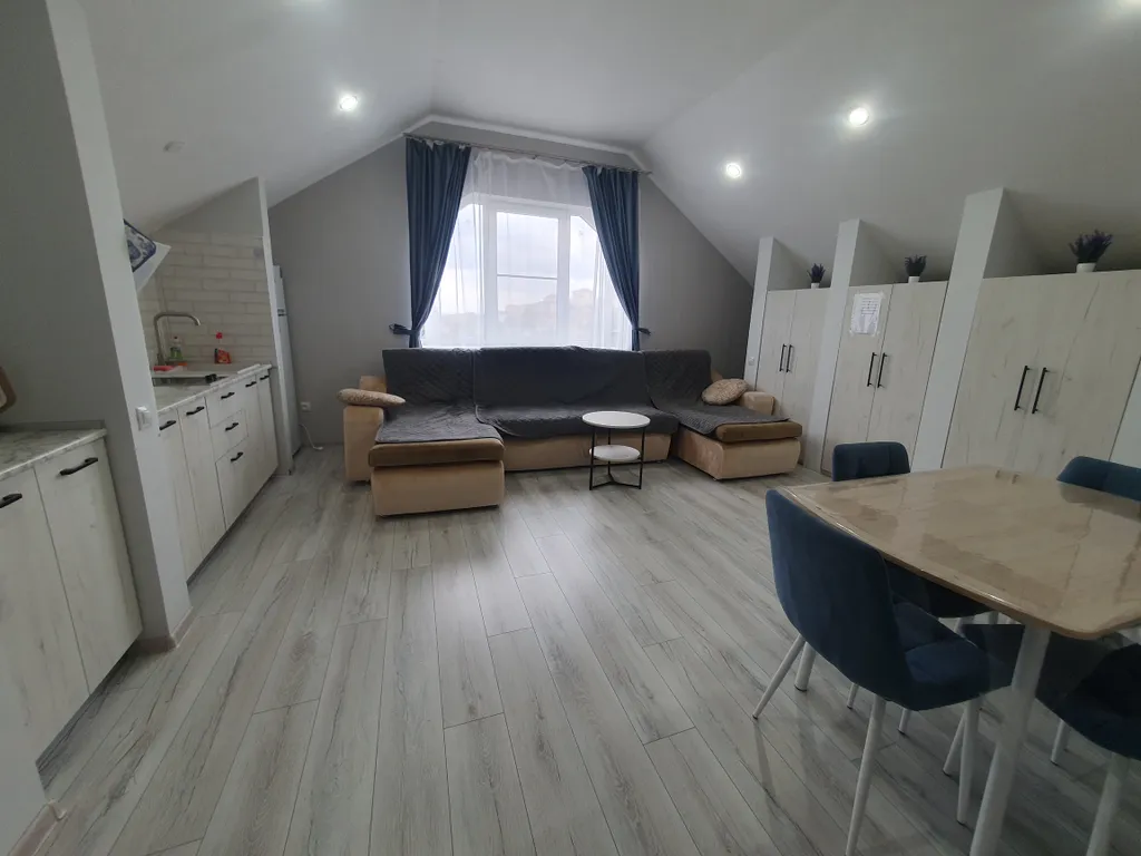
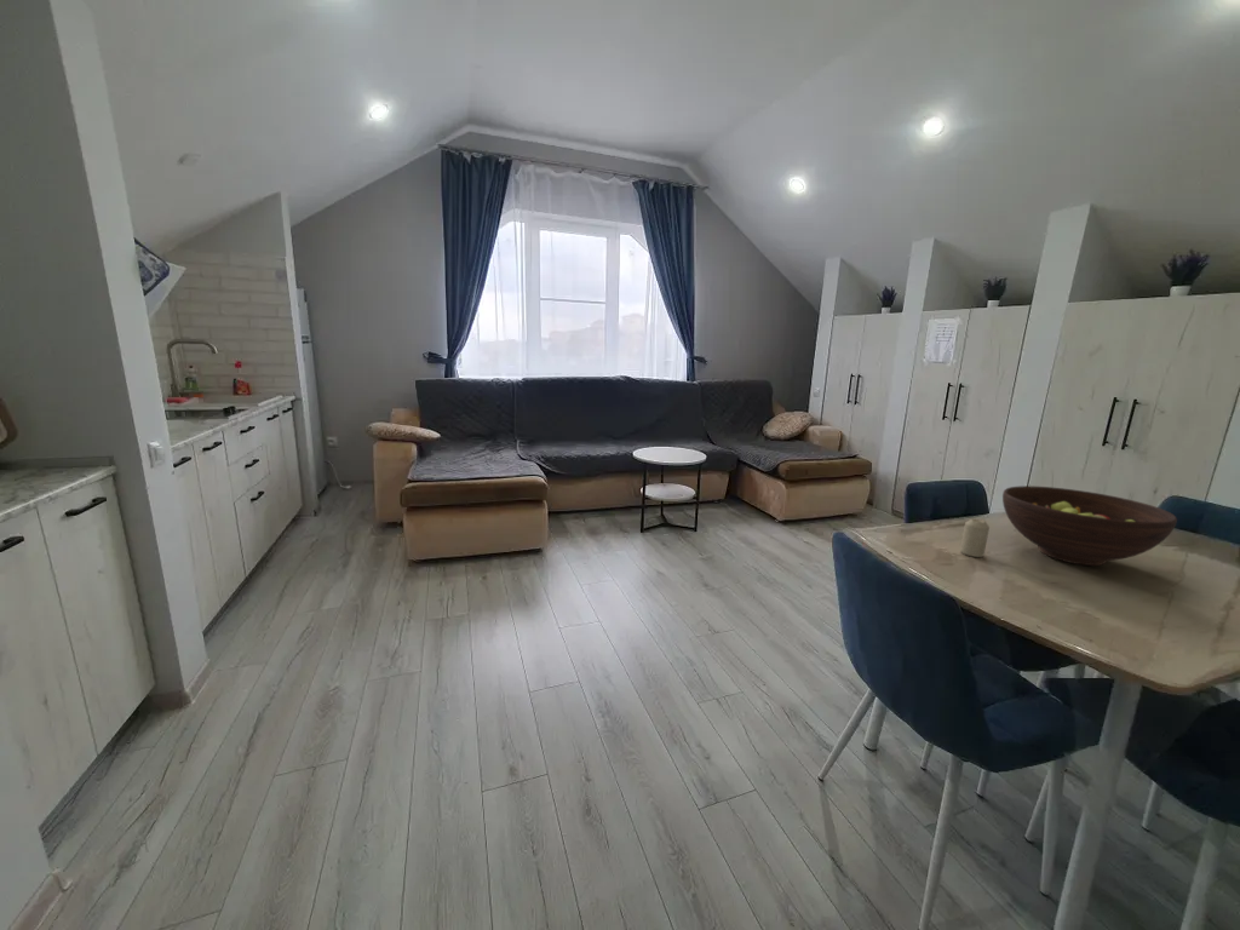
+ candle [959,517,991,558]
+ fruit bowl [1001,484,1178,567]
